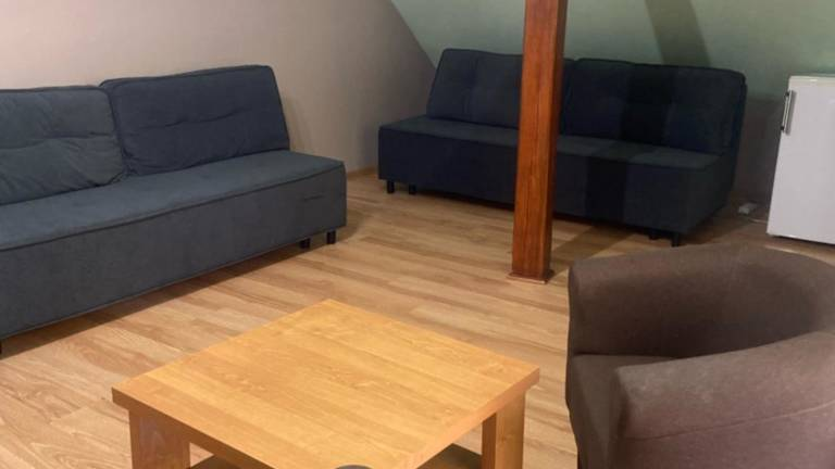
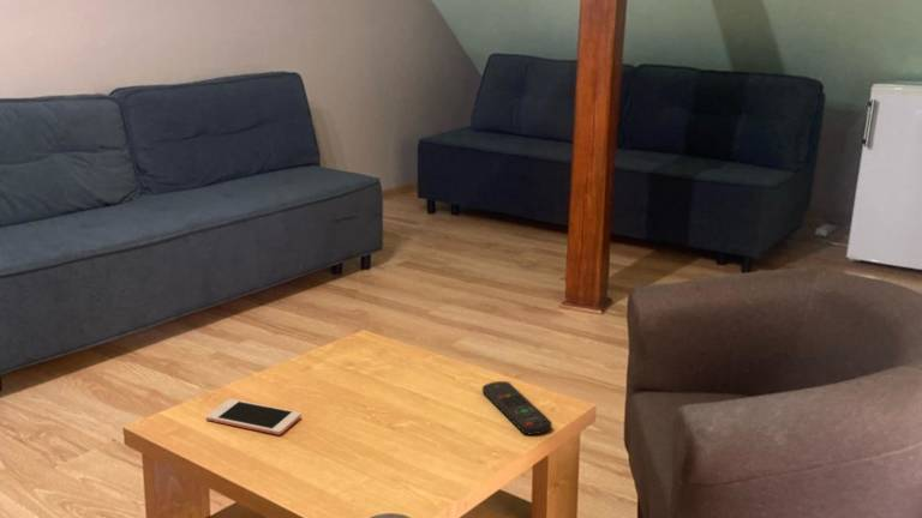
+ remote control [481,380,553,435]
+ cell phone [205,398,303,435]
